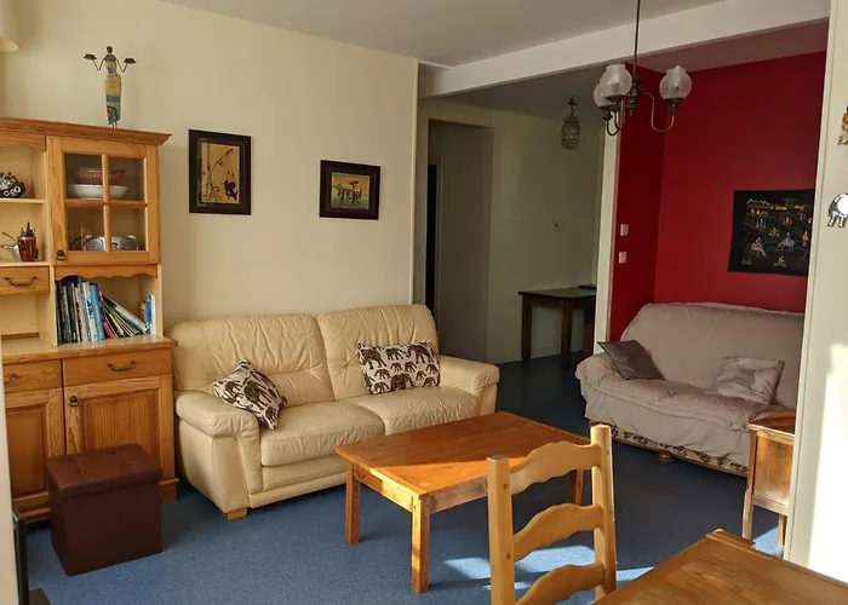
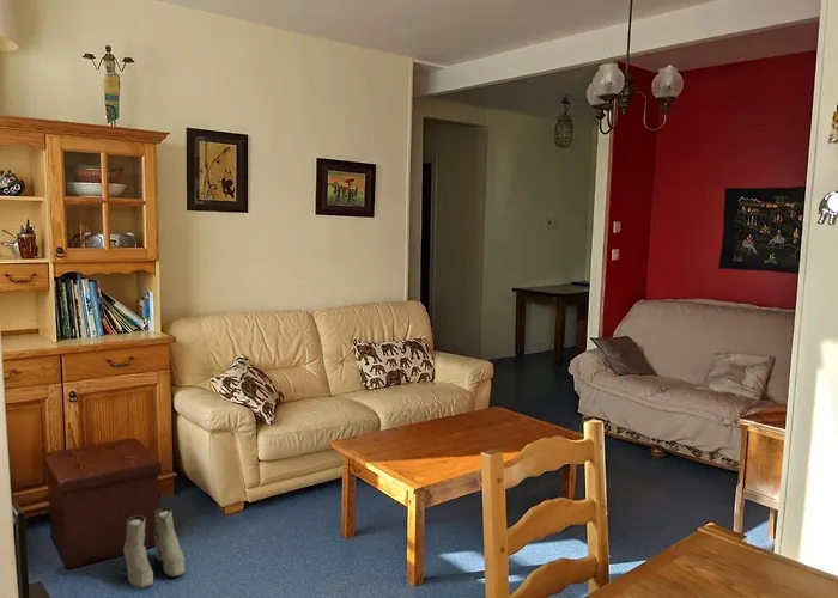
+ boots [122,507,186,590]
